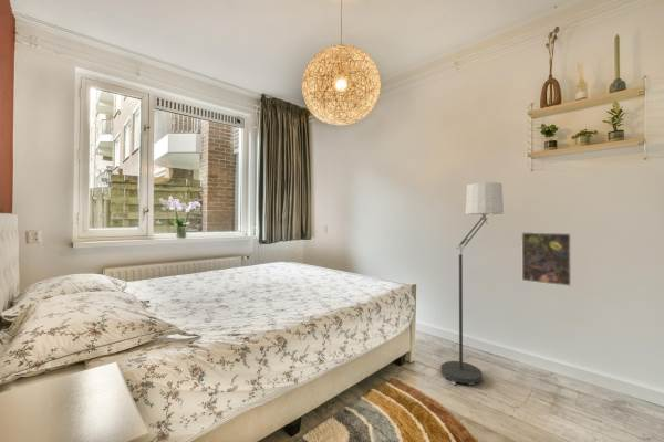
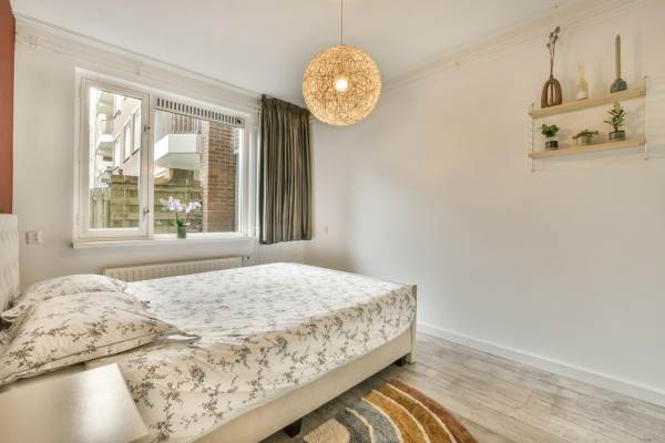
- floor lamp [438,181,505,386]
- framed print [520,231,572,287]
